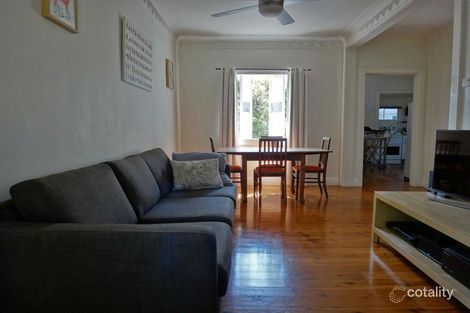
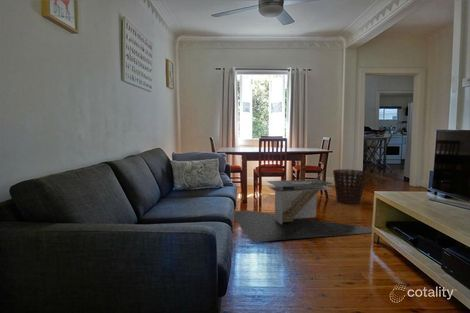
+ basket [332,168,368,205]
+ coffee table [233,169,373,243]
